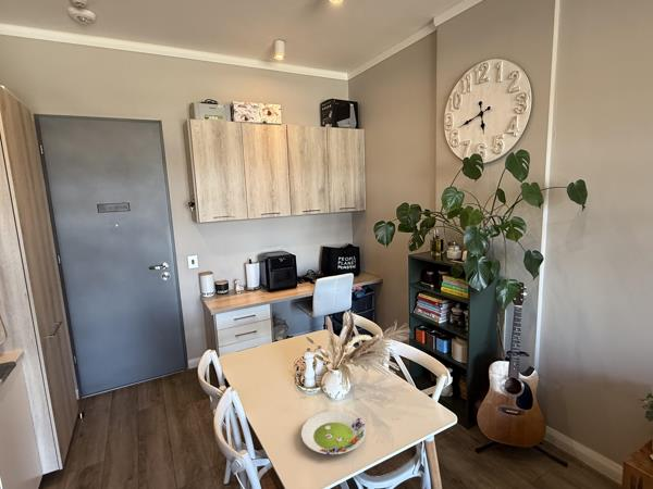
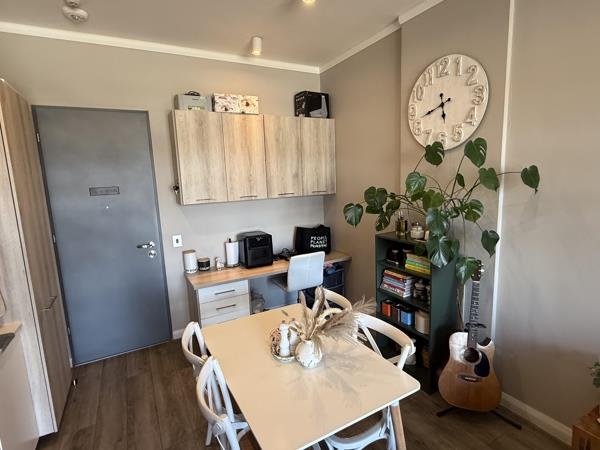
- salad plate [300,410,367,455]
